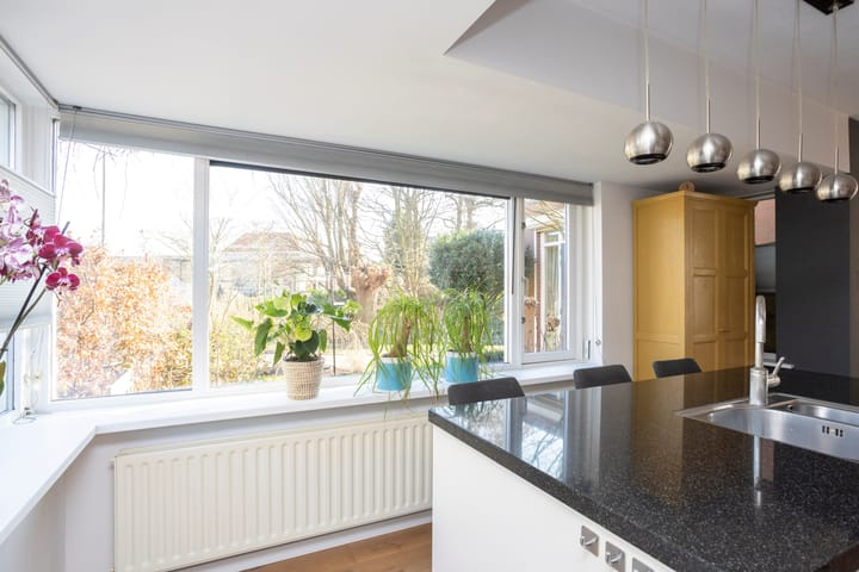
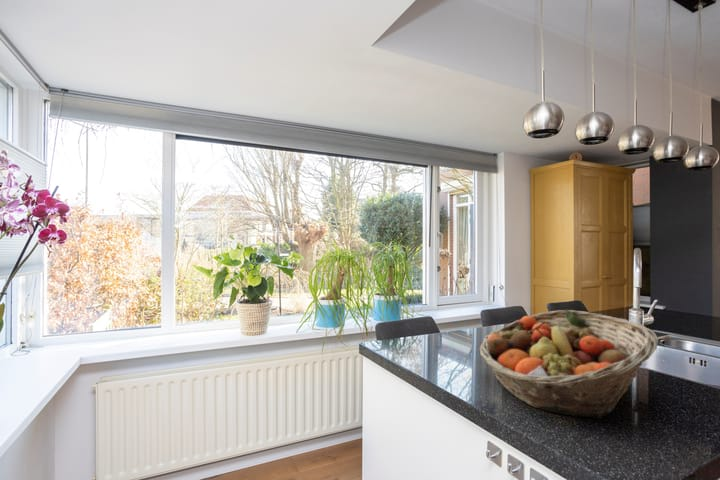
+ fruit basket [479,309,659,420]
